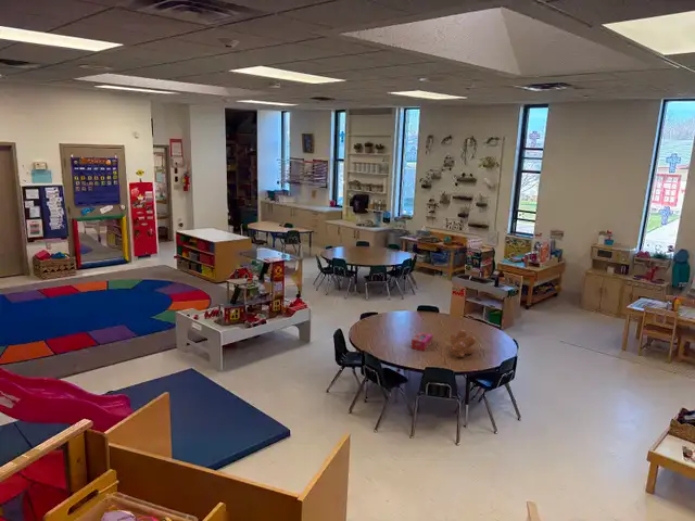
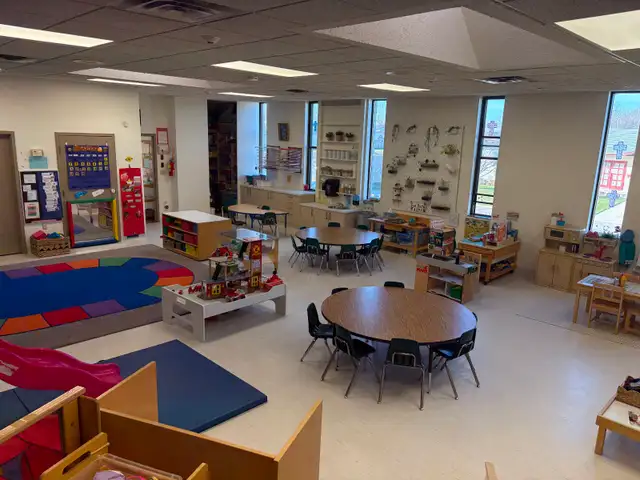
- teddy bear [448,329,477,358]
- tissue box [410,331,434,352]
